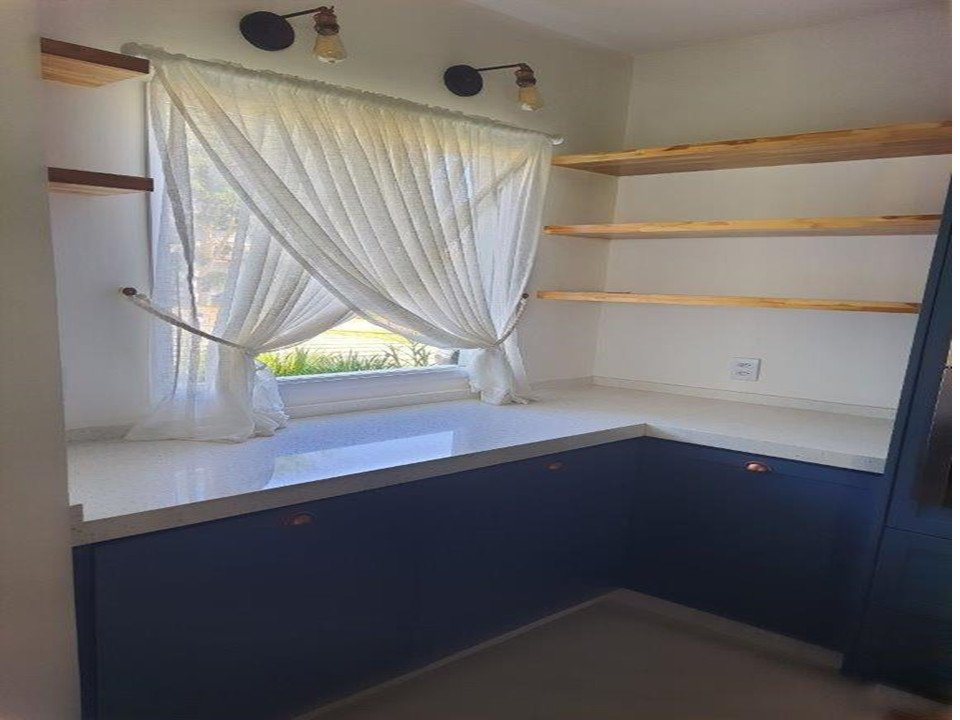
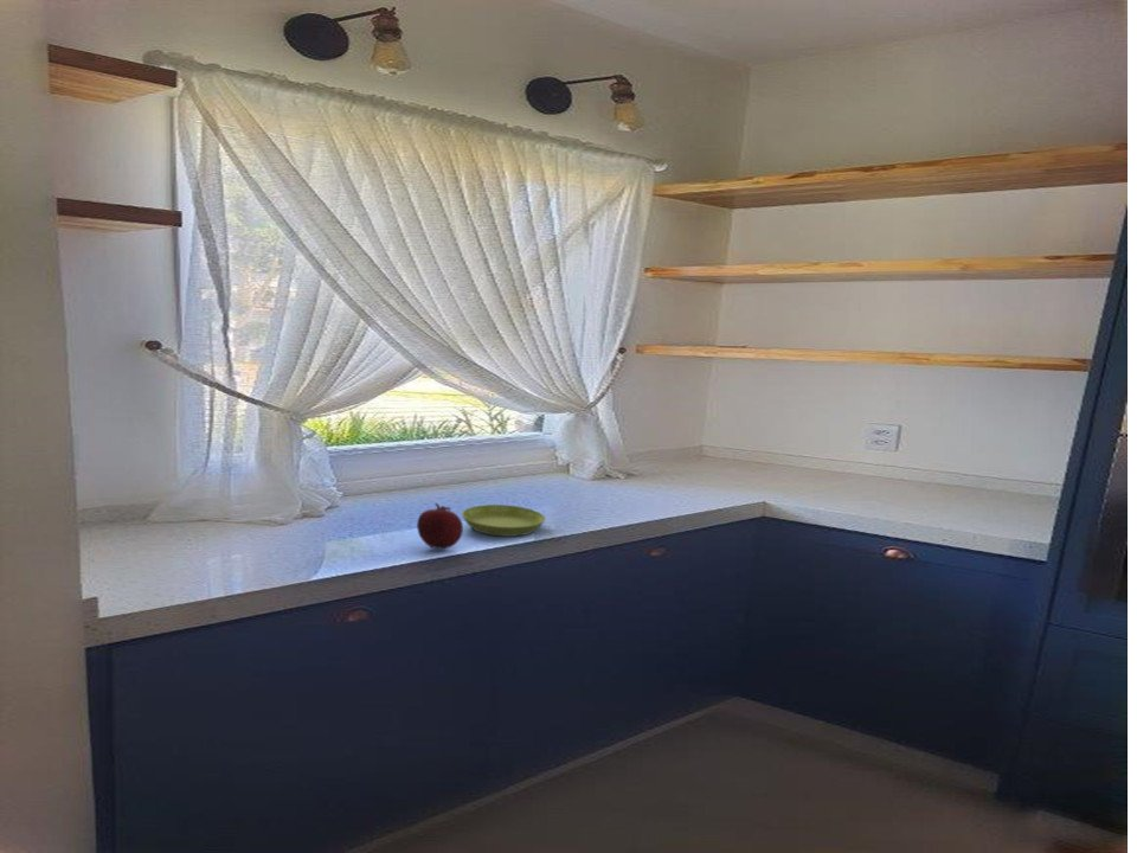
+ saucer [461,504,546,538]
+ fruit [416,502,464,550]
